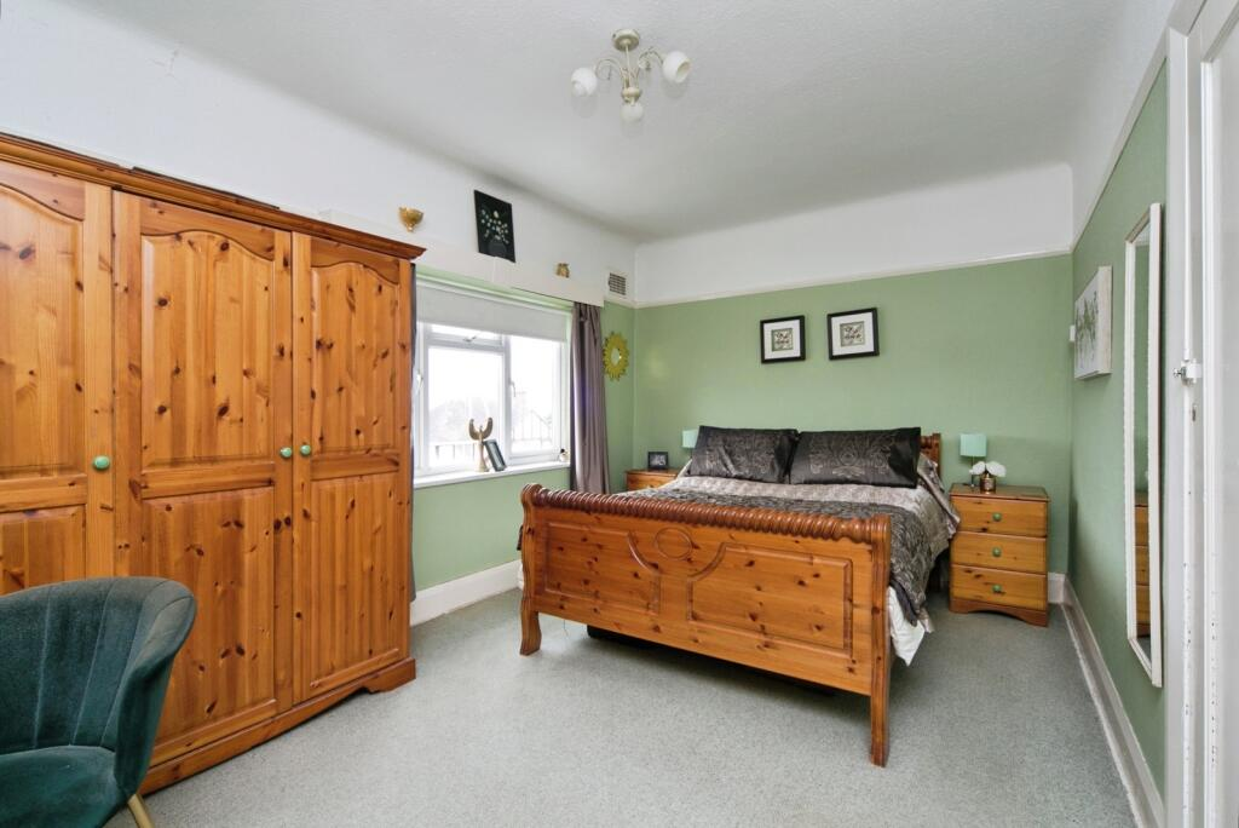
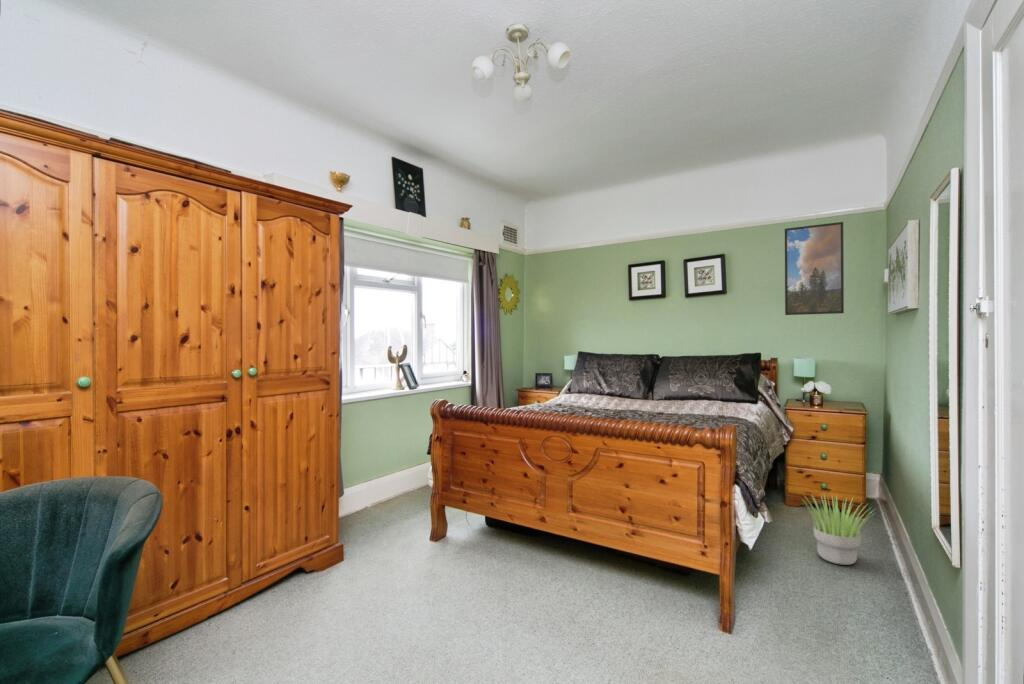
+ potted plant [802,493,879,566]
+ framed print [784,221,845,316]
